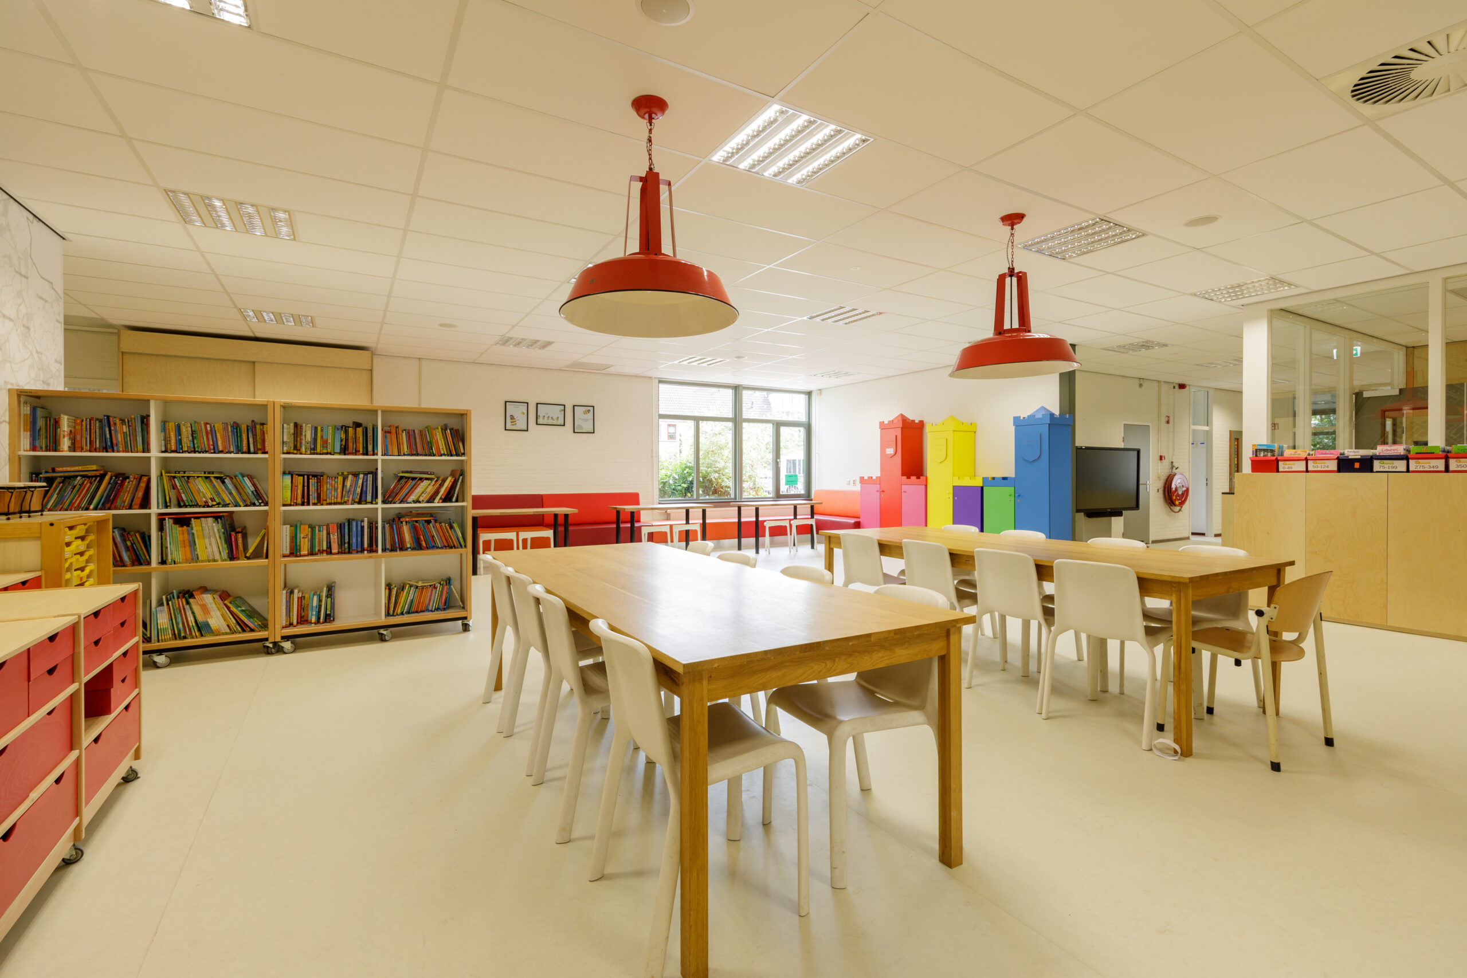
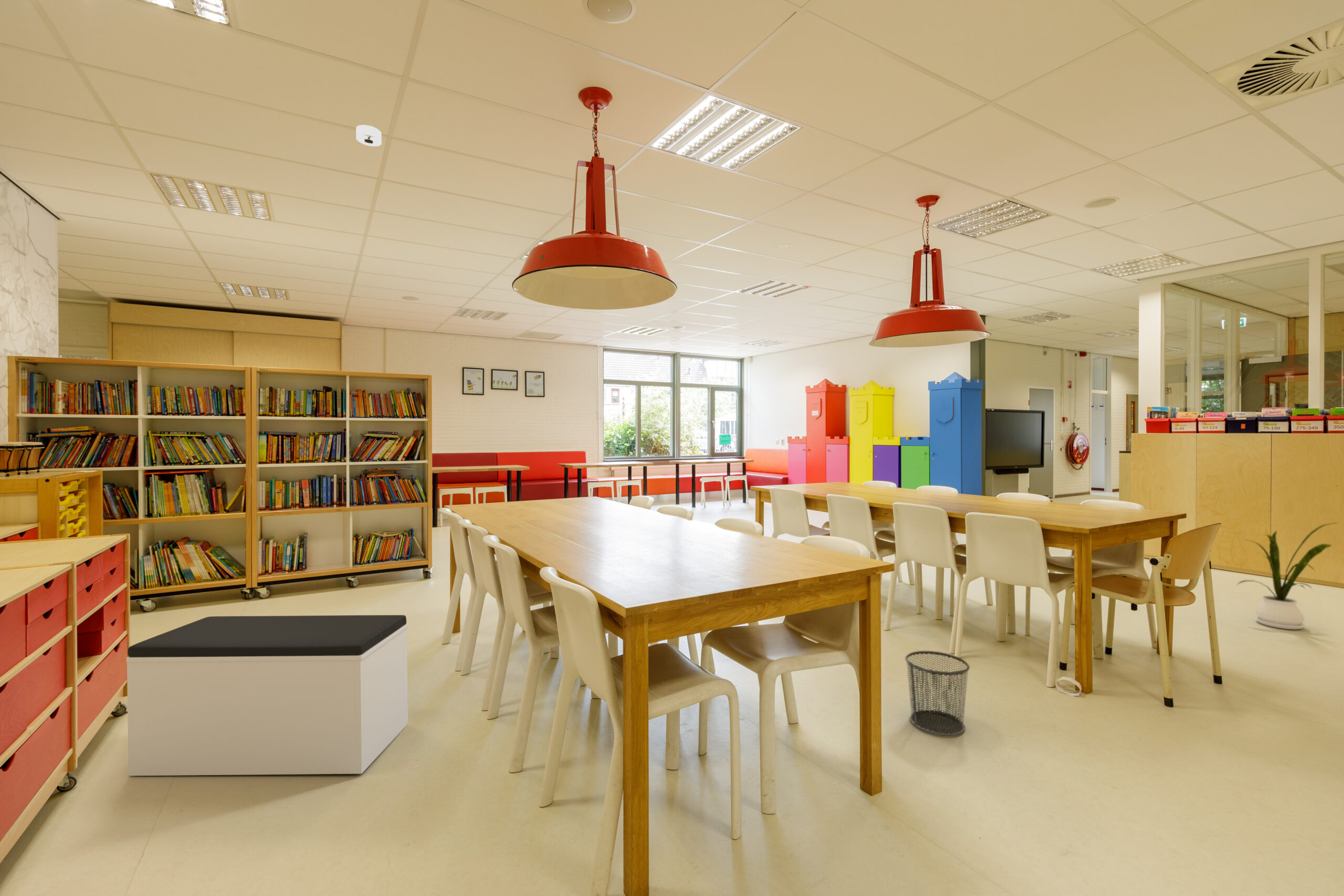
+ waste bin [905,650,970,736]
+ smoke detector [355,124,382,147]
+ bench [126,615,408,776]
+ house plant [1236,522,1339,630]
